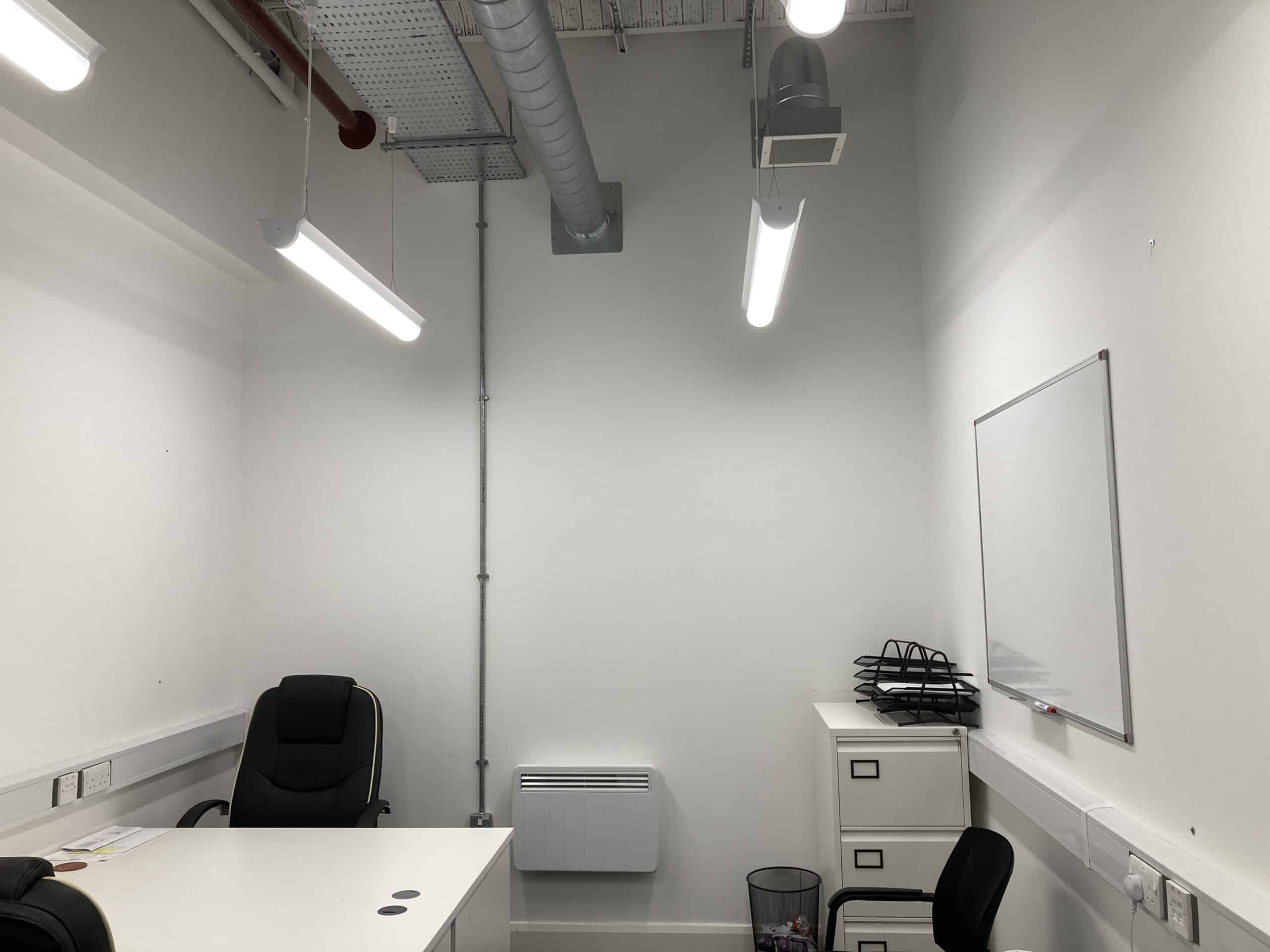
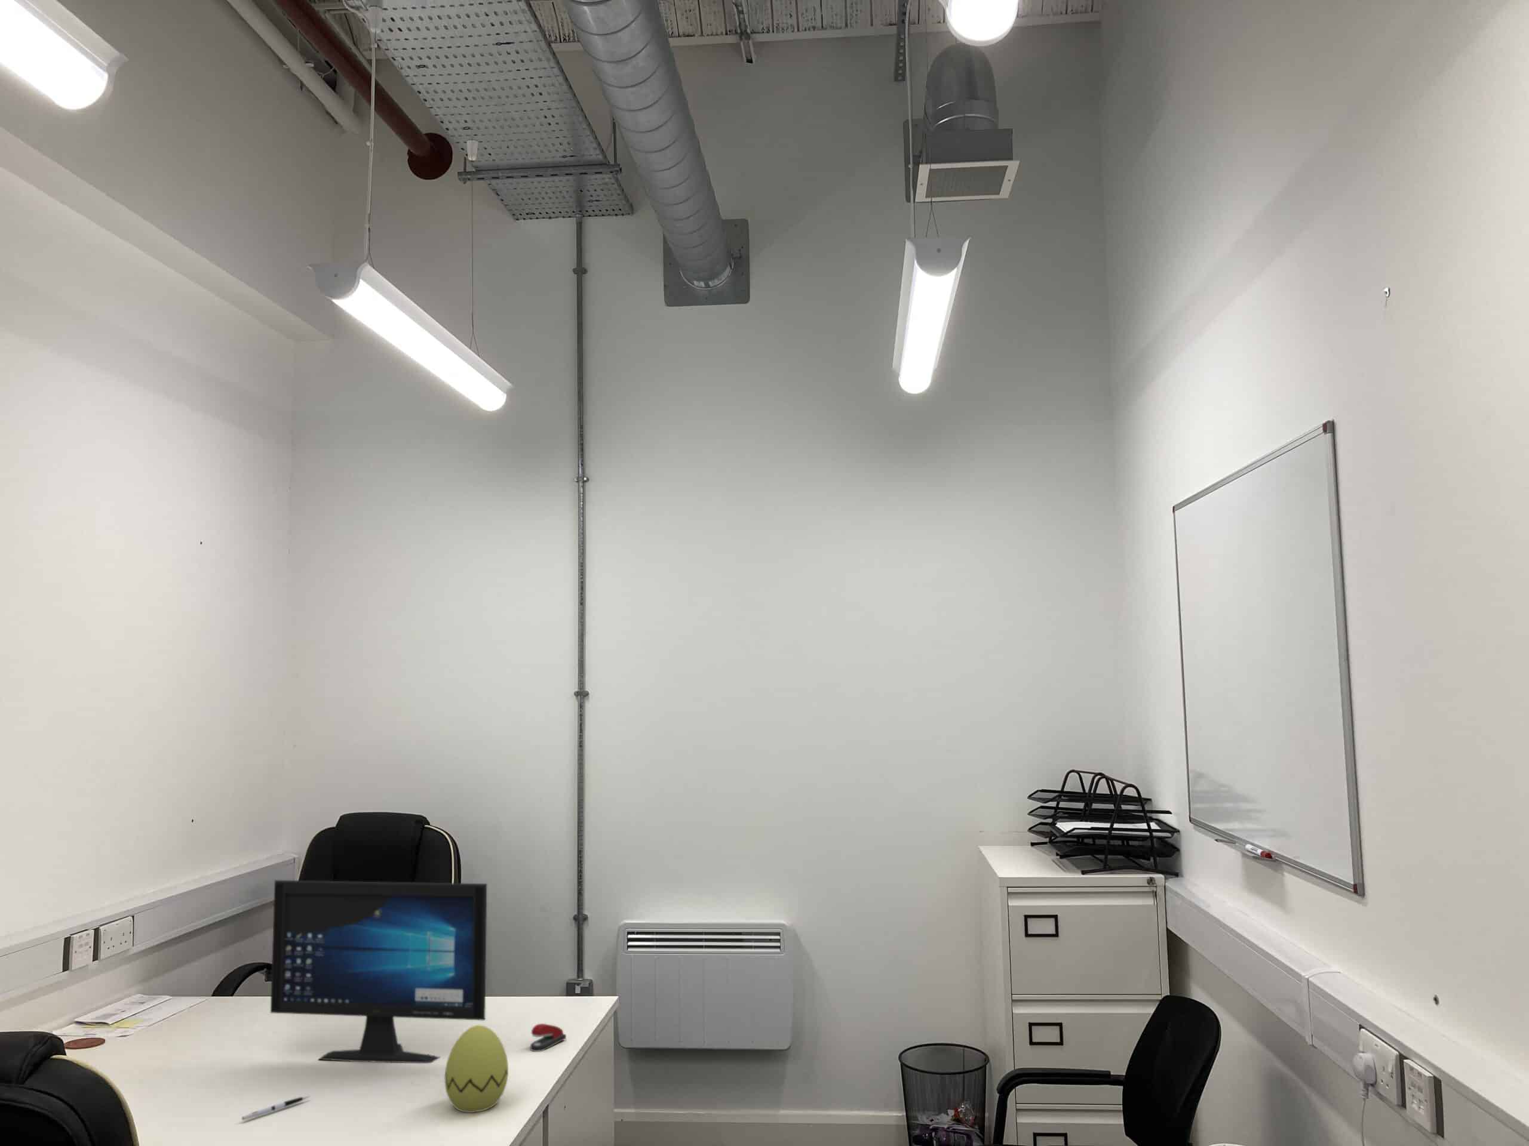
+ computer monitor [270,880,488,1064]
+ decorative egg [444,1024,509,1113]
+ pen [241,1095,311,1121]
+ stapler [530,1023,567,1052]
